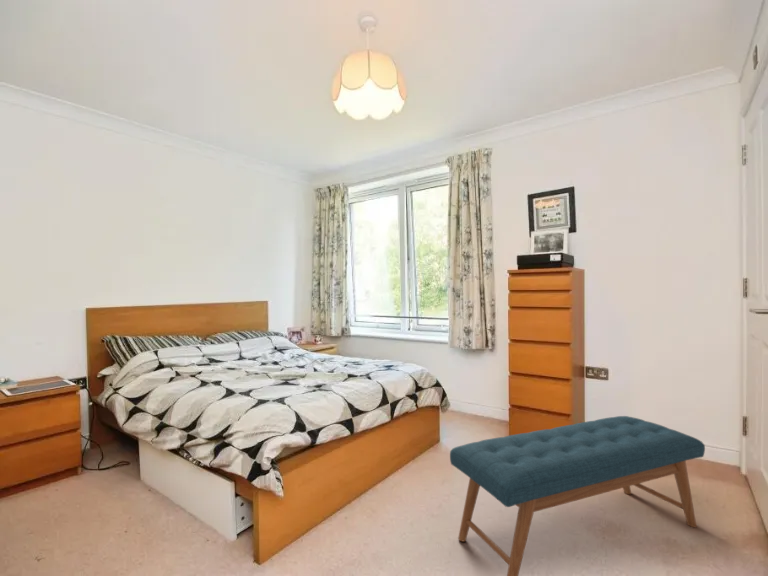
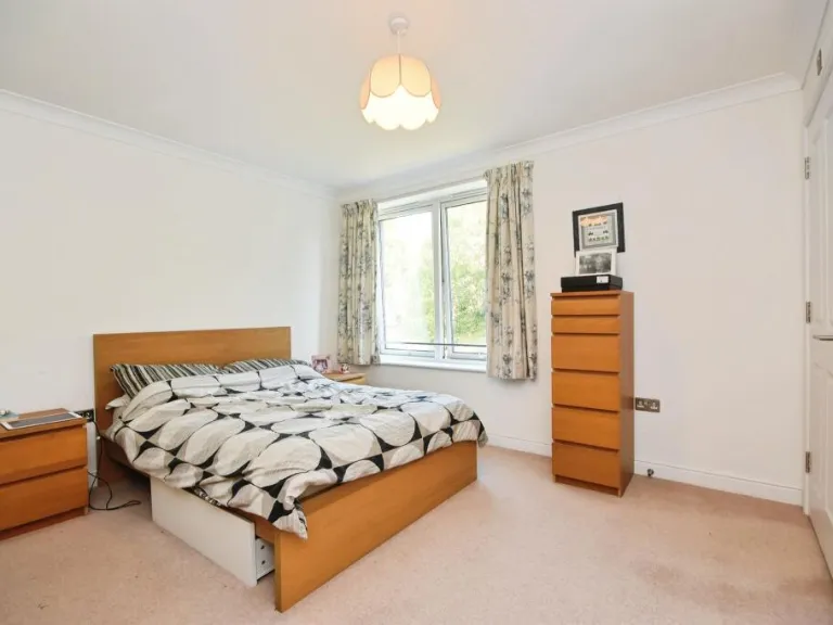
- bench [449,415,706,576]
